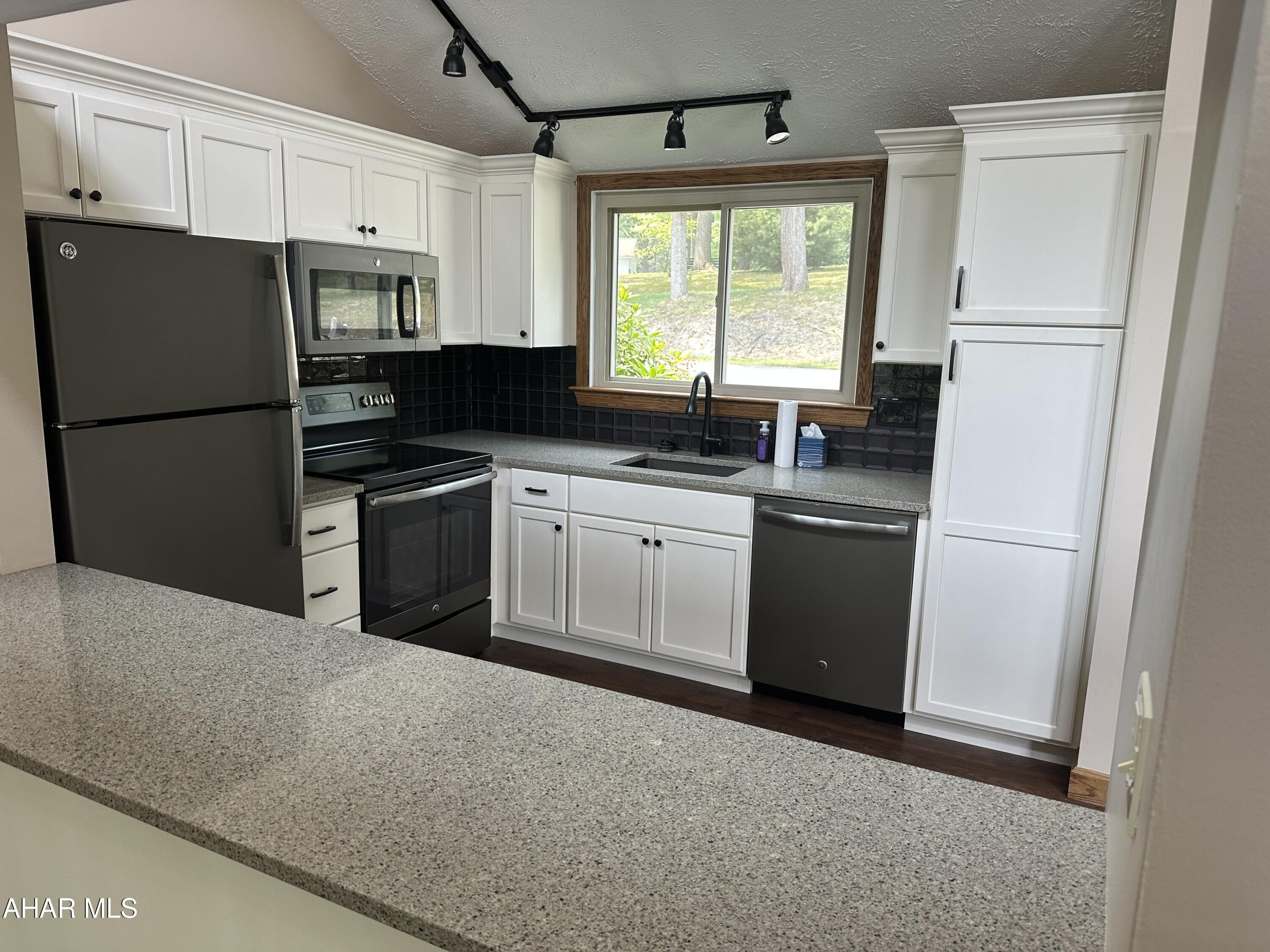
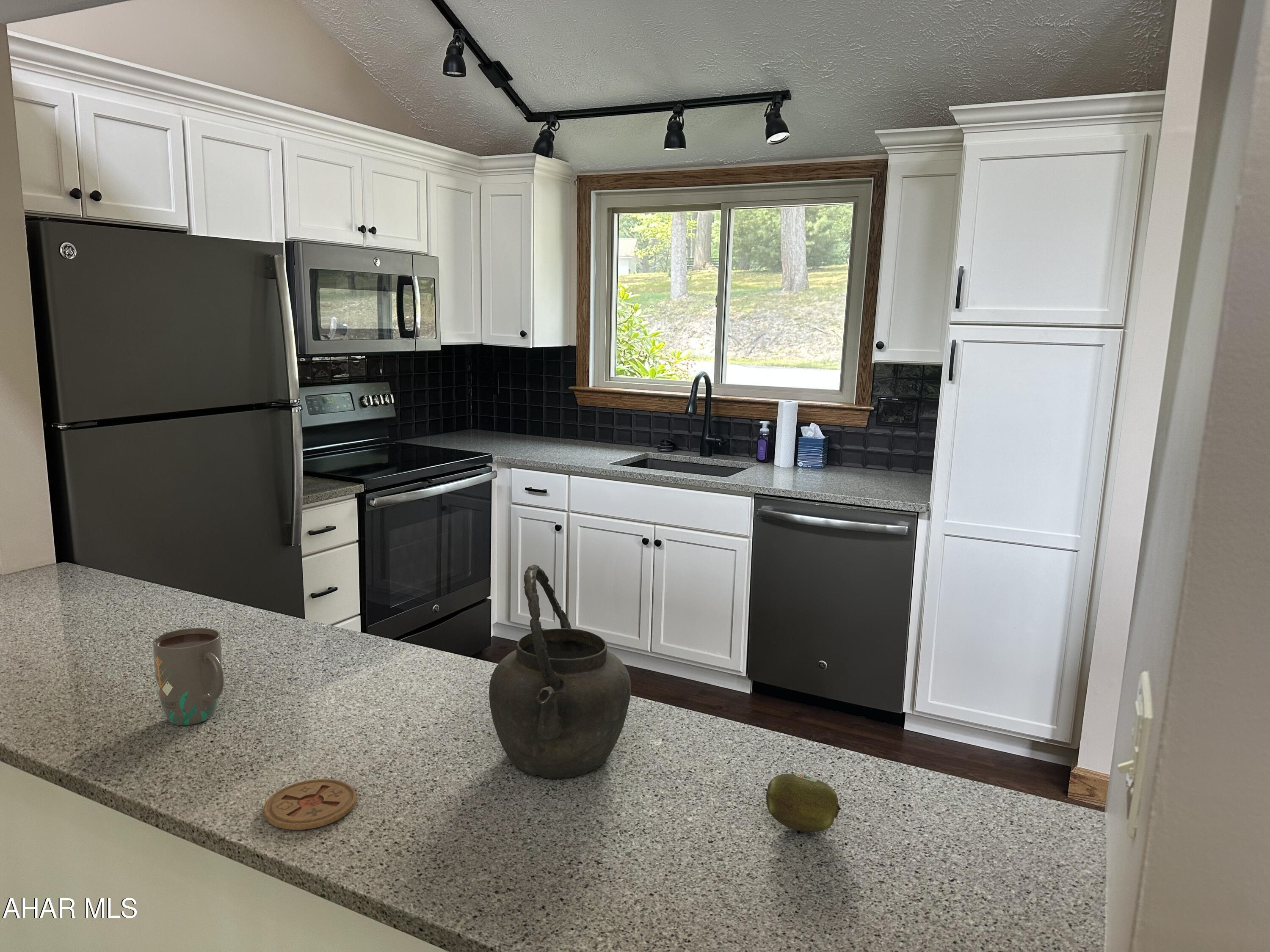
+ kettle [489,564,631,779]
+ fruit [765,773,842,832]
+ coaster [263,779,357,830]
+ mug [152,627,224,726]
